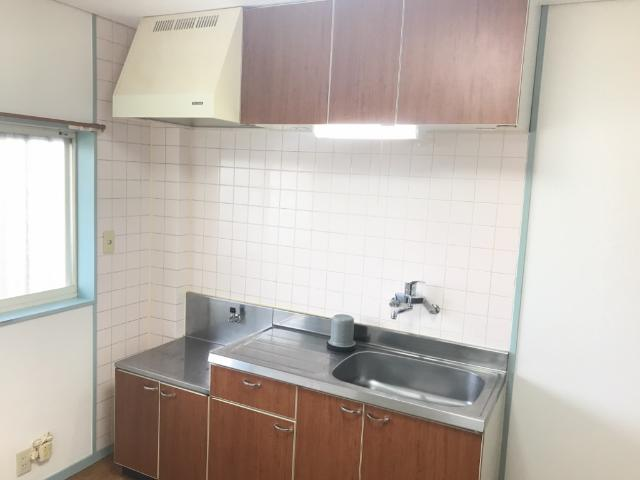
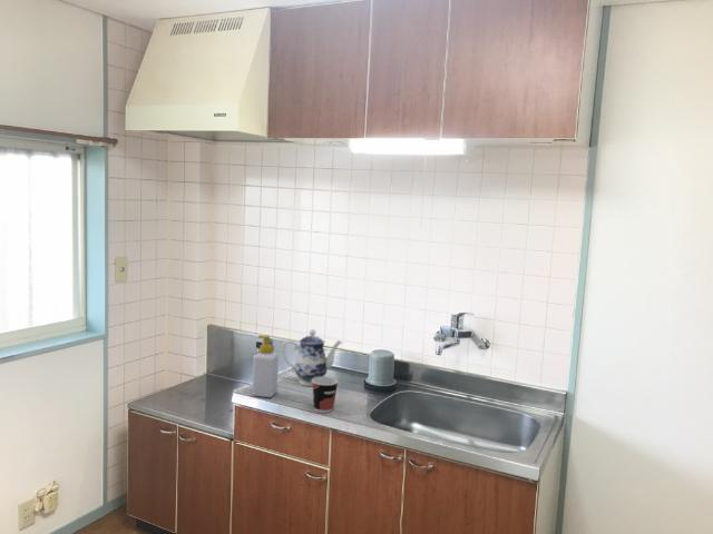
+ cup [312,376,340,414]
+ soap bottle [251,334,280,398]
+ teapot [281,328,343,387]
